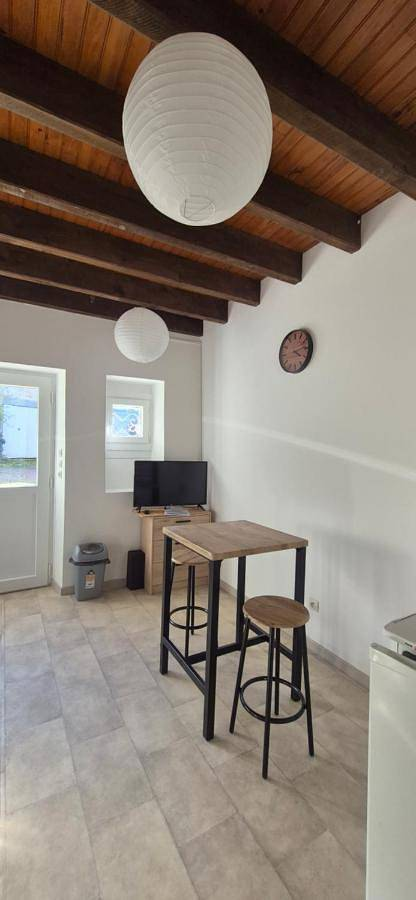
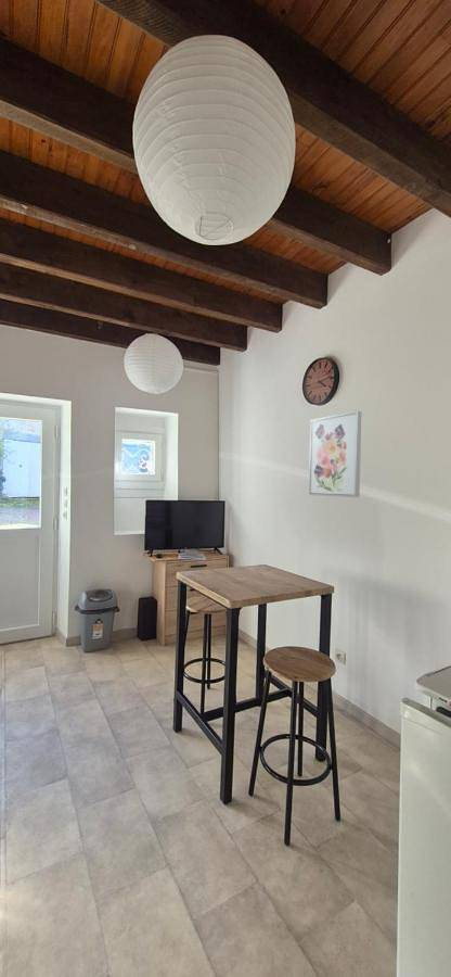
+ wall art [308,410,362,498]
